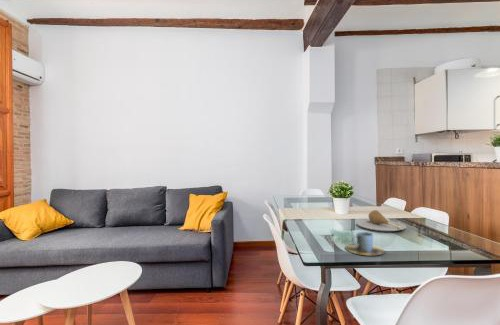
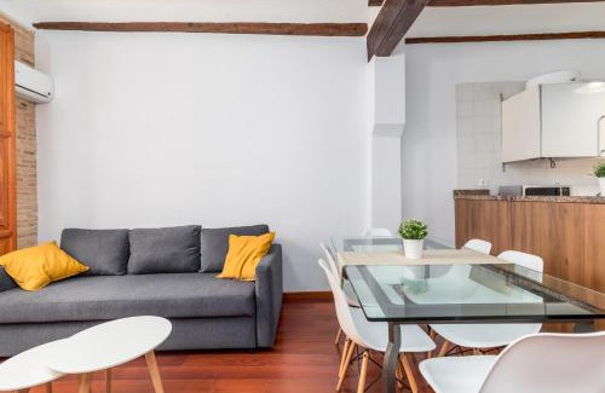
- plate [356,209,407,232]
- cup [344,231,386,256]
